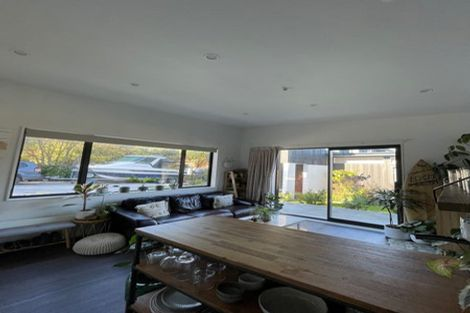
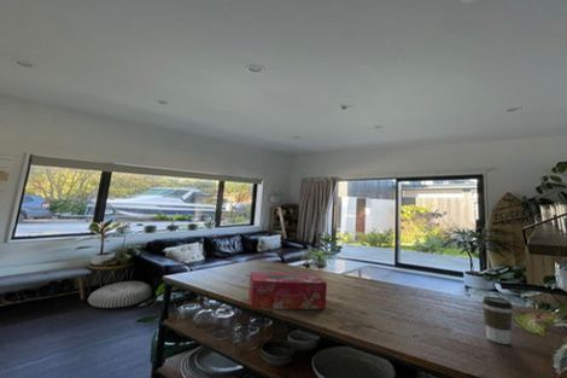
+ tissue box [247,271,328,310]
+ coffee cup [481,295,514,345]
